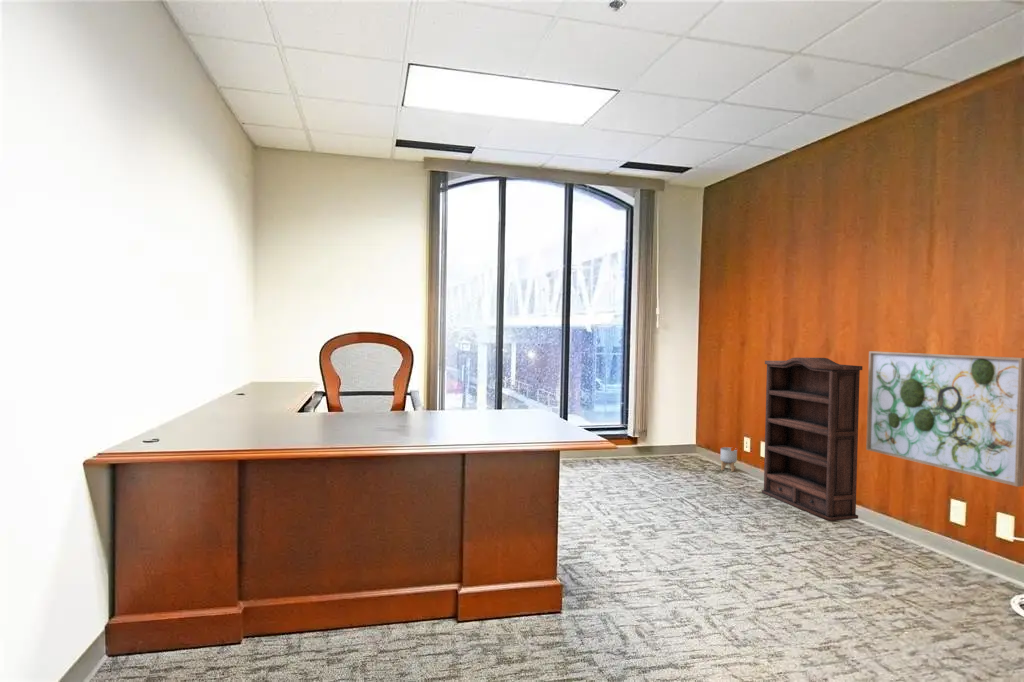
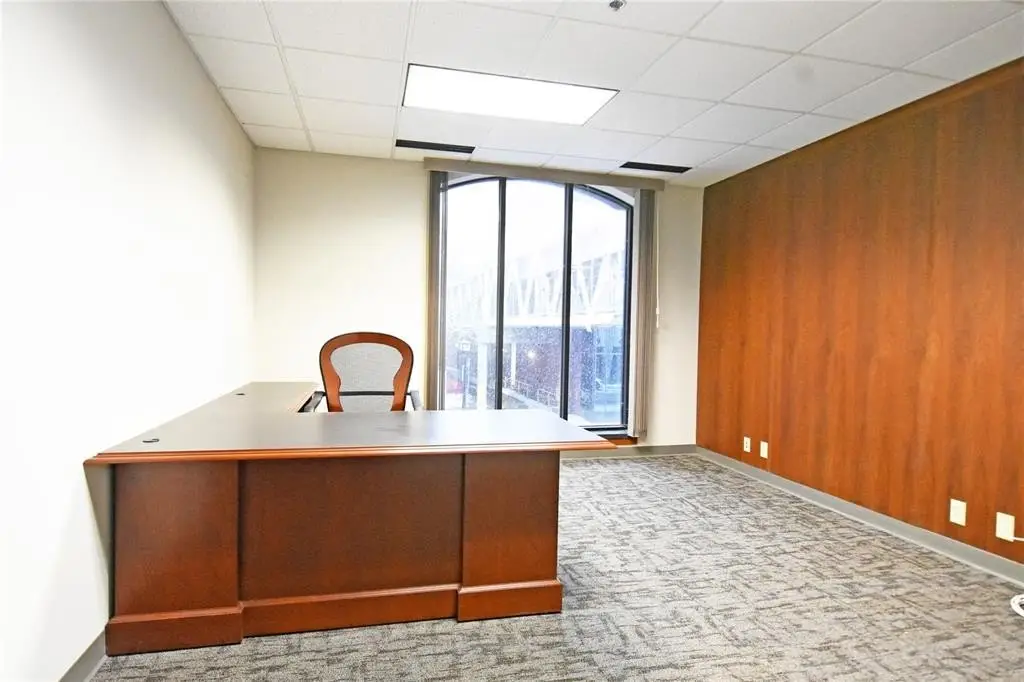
- bookshelf [761,357,863,522]
- wall art [865,350,1024,488]
- planter [719,446,738,473]
